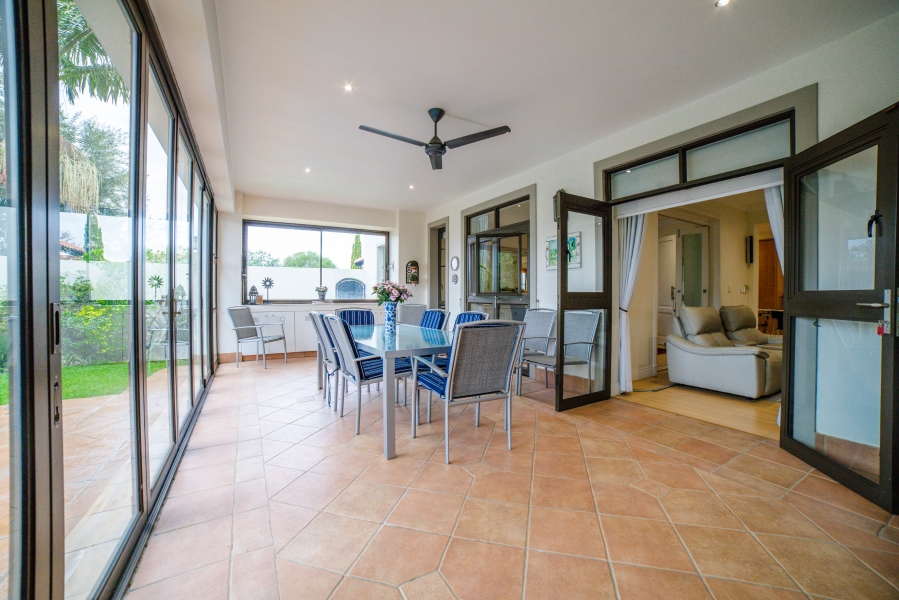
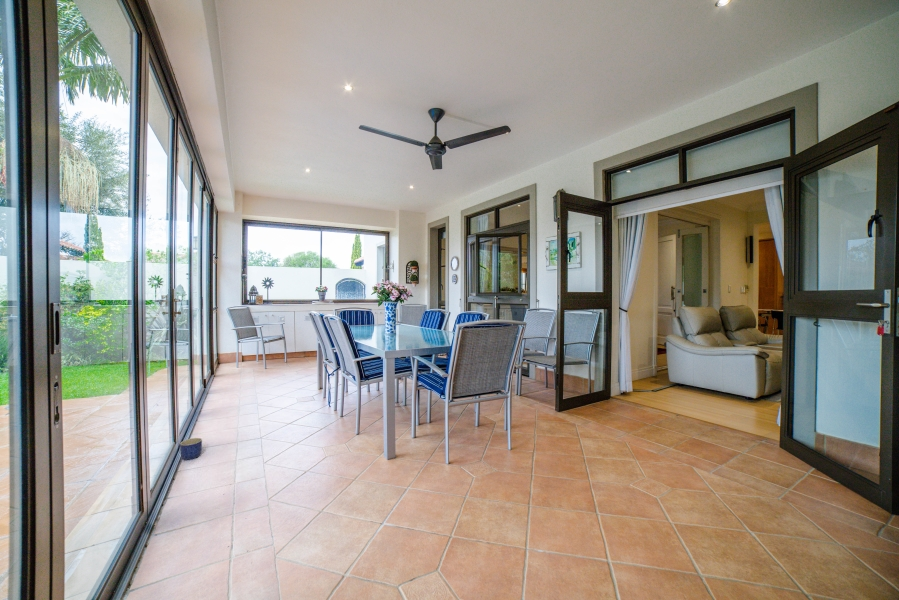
+ planter [179,437,203,460]
